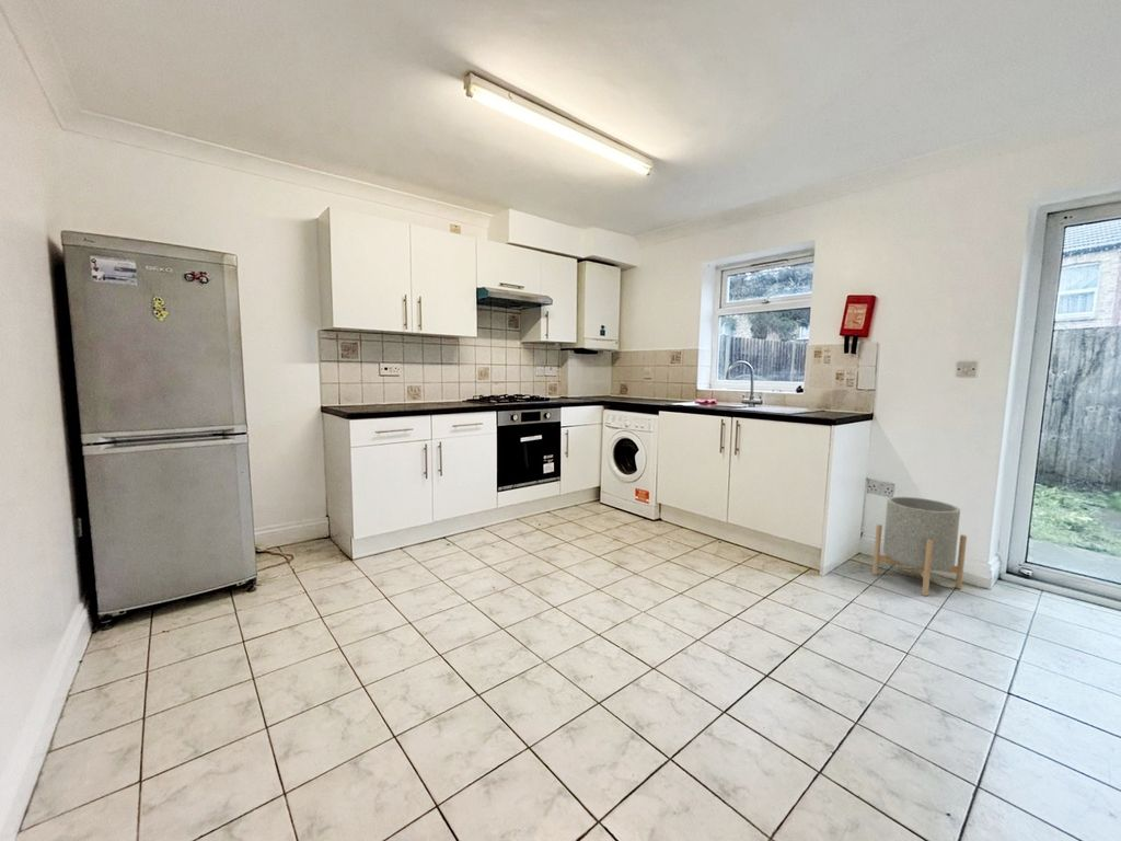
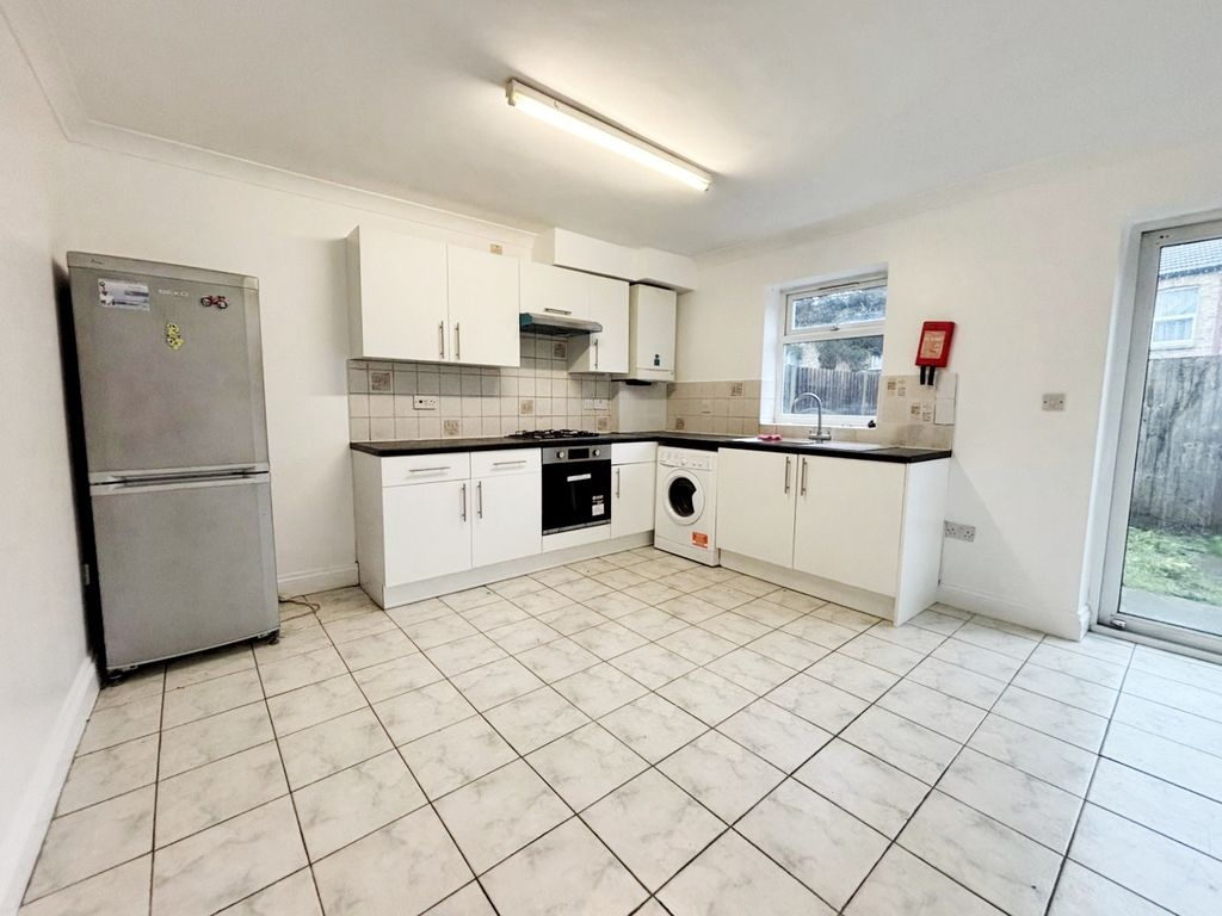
- planter [871,496,968,597]
